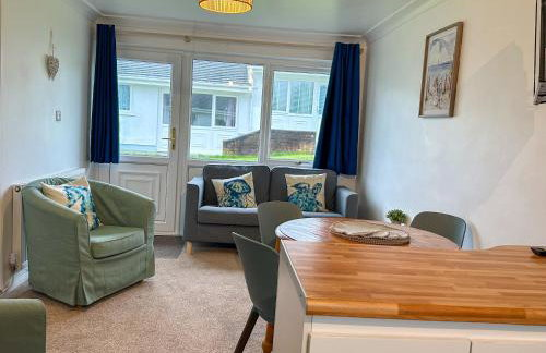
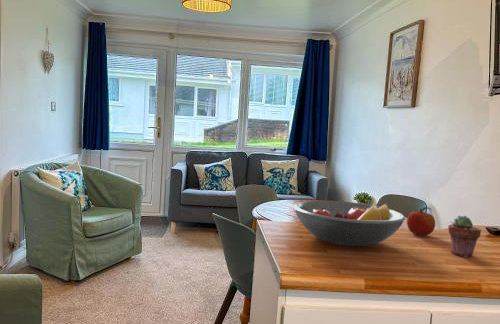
+ fruit [406,206,436,237]
+ fruit bowl [293,200,406,247]
+ potted succulent [447,215,482,258]
